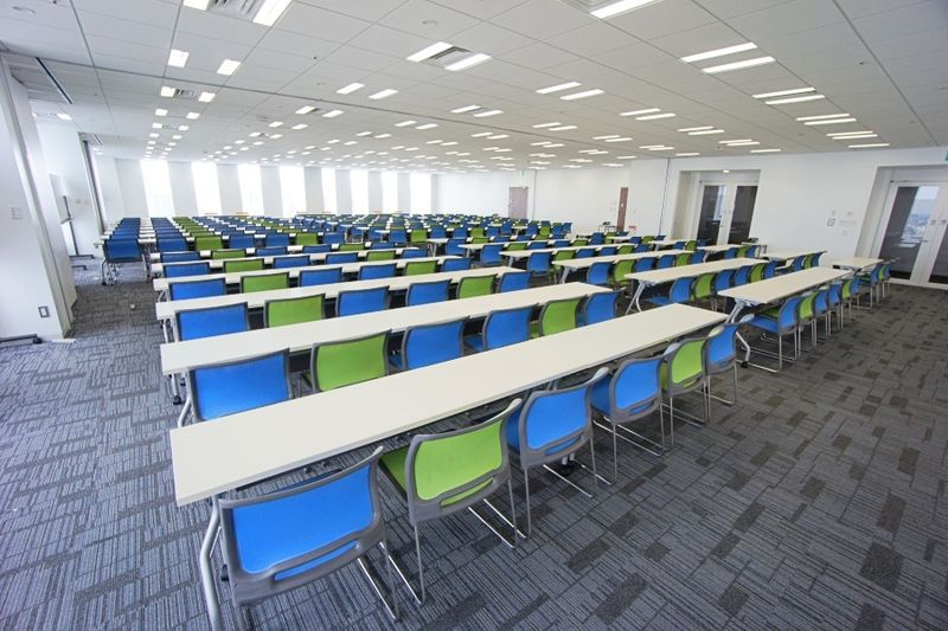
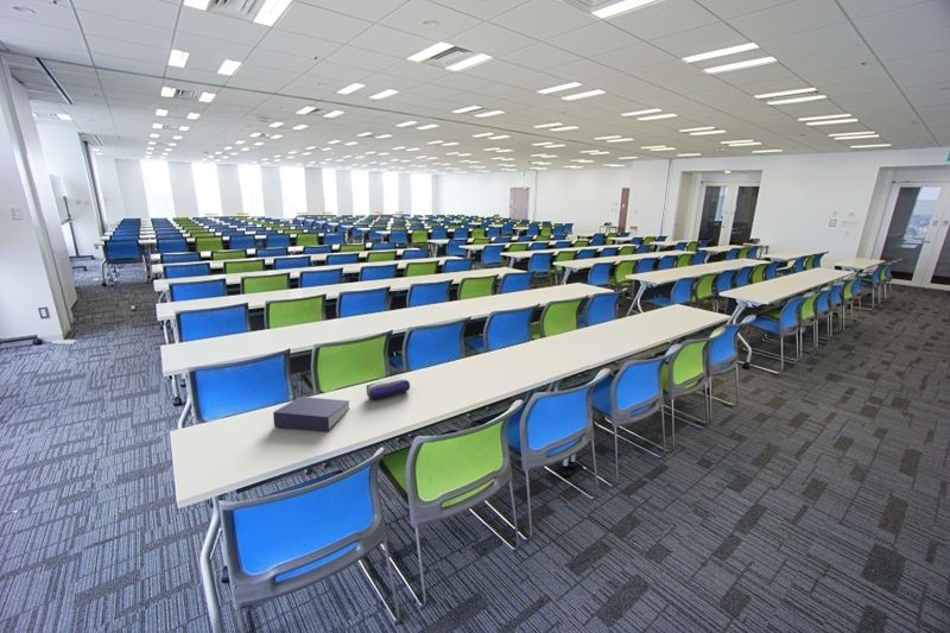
+ book [272,395,350,433]
+ pencil case [365,375,411,401]
